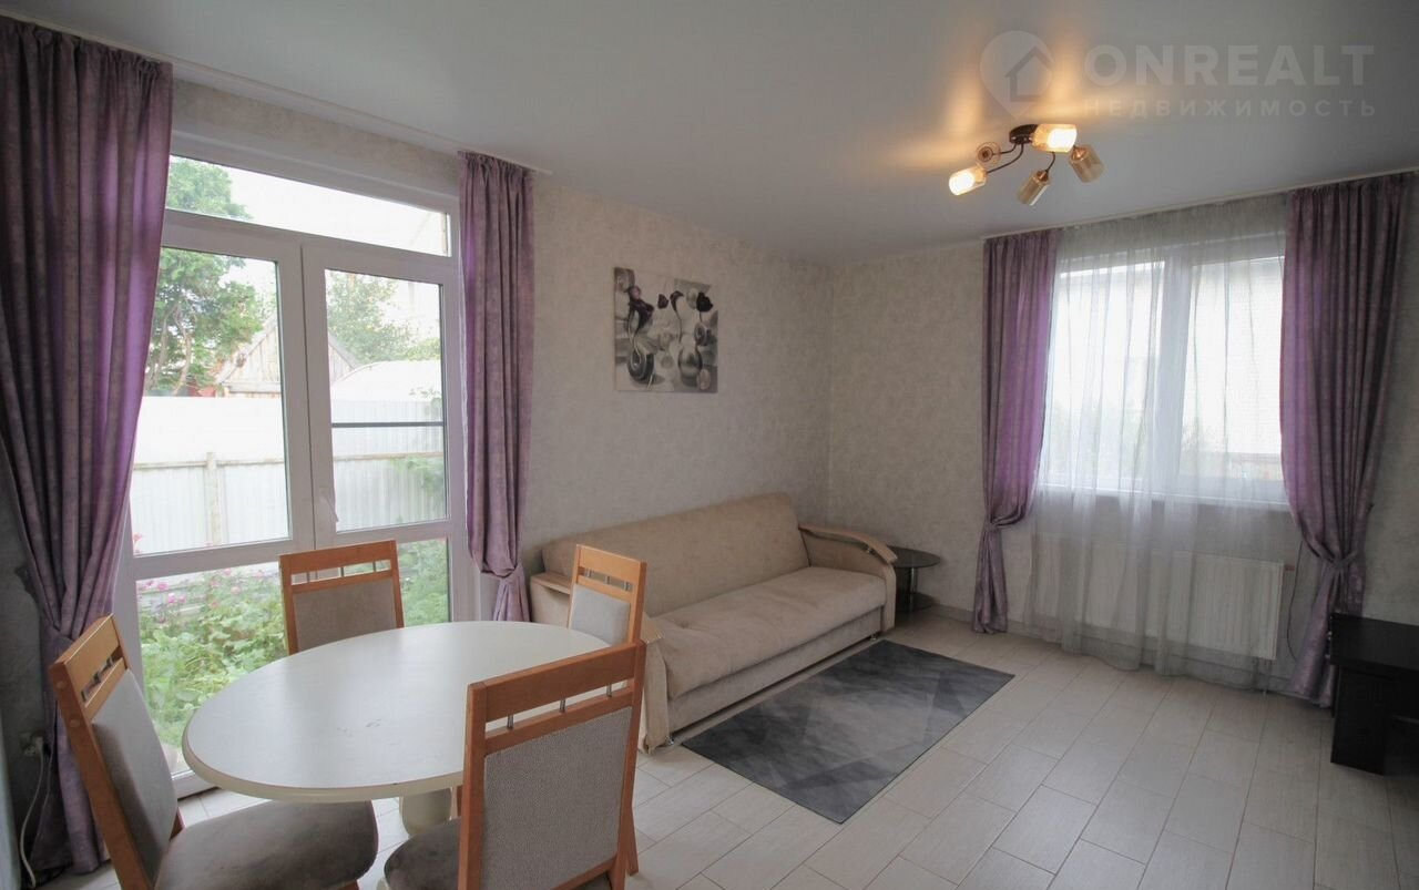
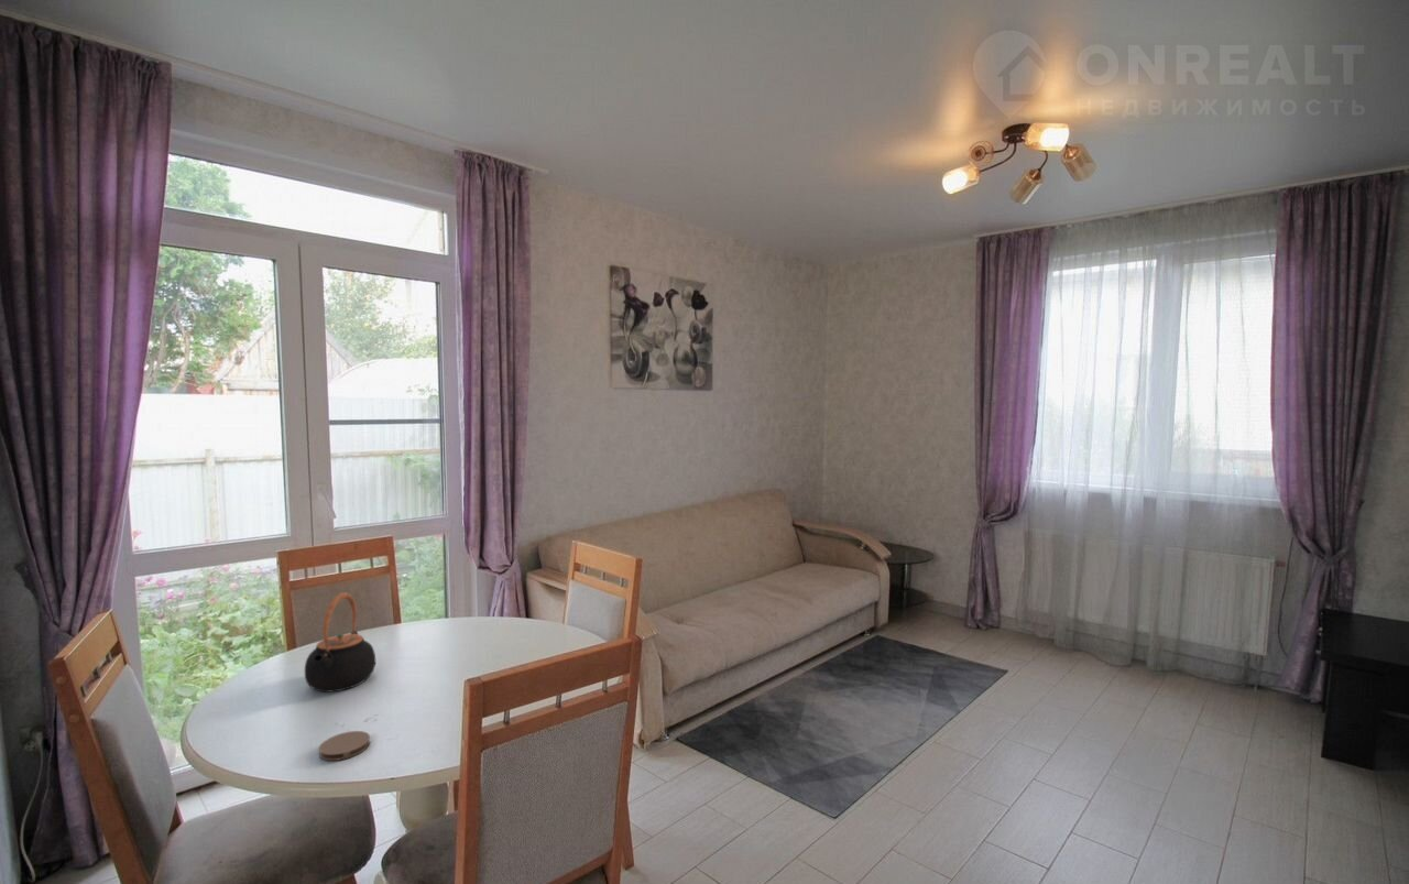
+ teapot [304,591,376,694]
+ coaster [318,730,371,762]
